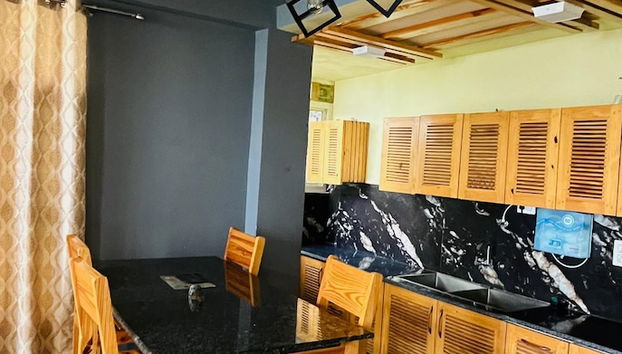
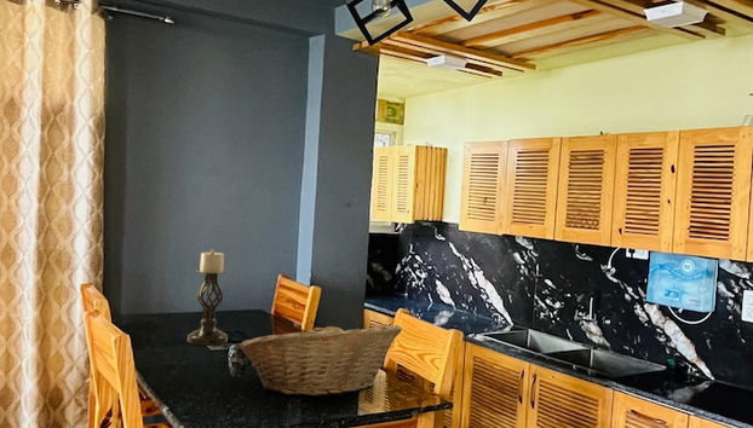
+ fruit basket [237,319,403,398]
+ candle holder [186,248,230,347]
